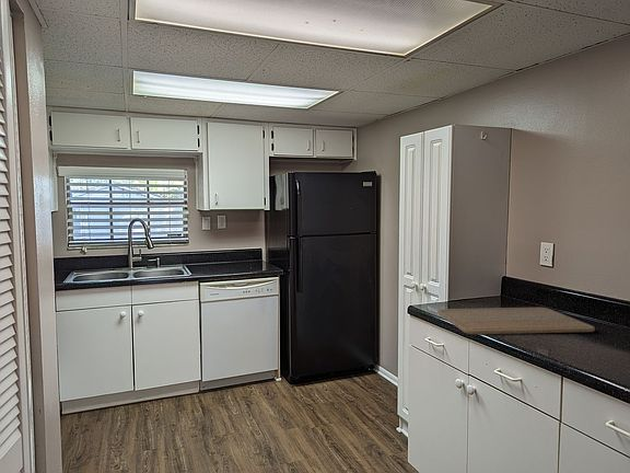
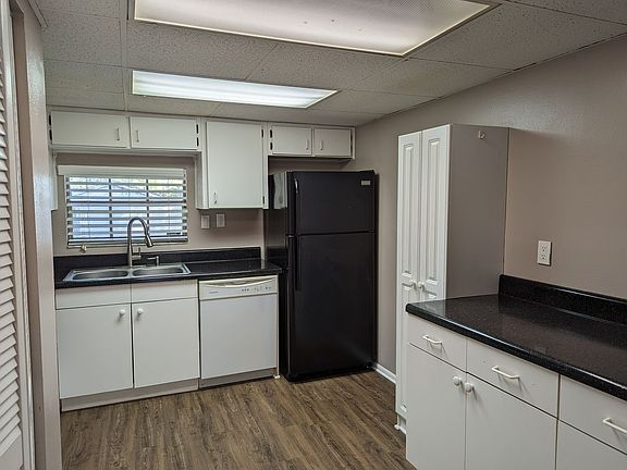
- chopping board [436,307,596,335]
